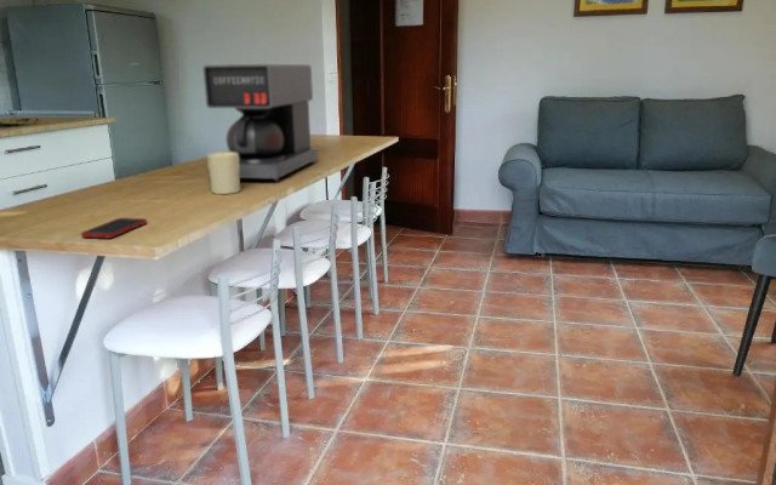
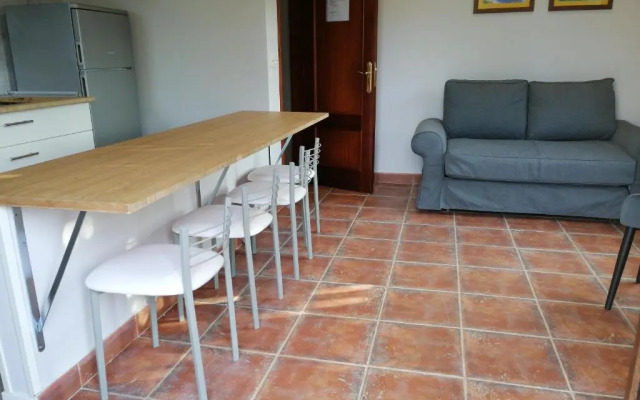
- coffee maker [201,63,319,183]
- candle [206,150,241,195]
- cell phone [80,217,148,239]
